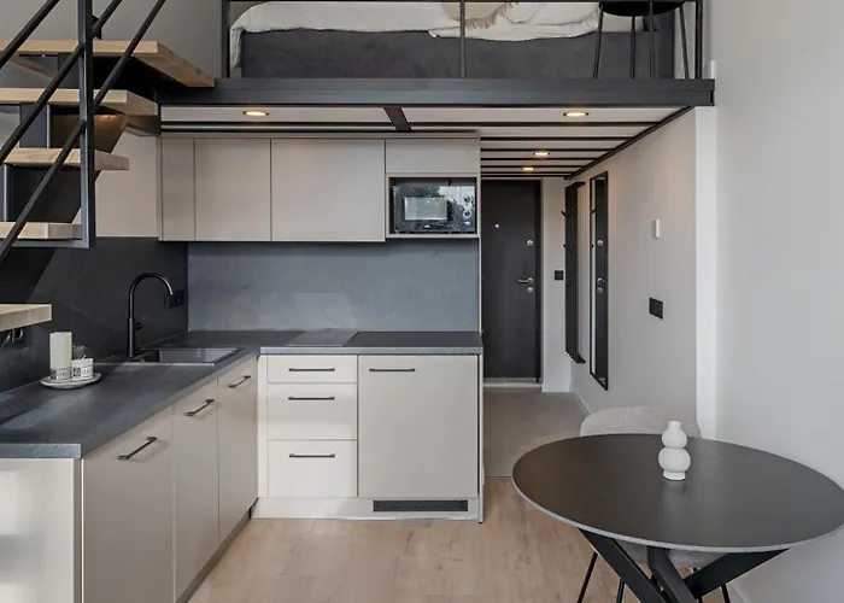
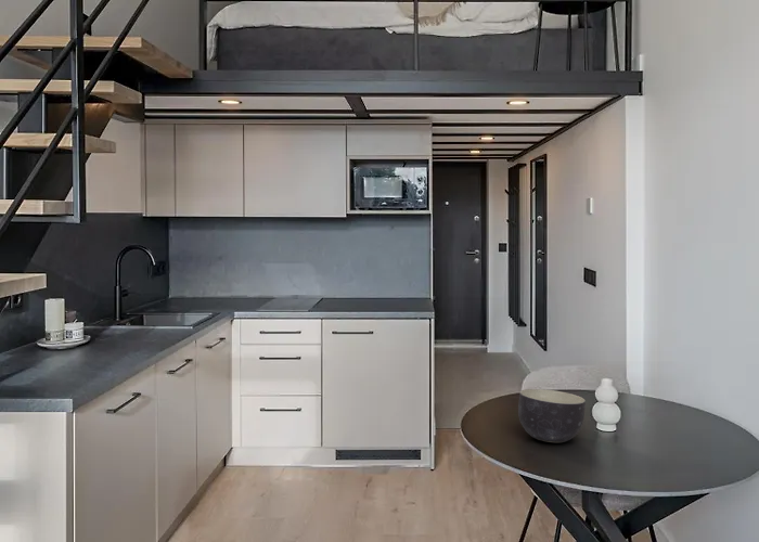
+ bowl [517,388,587,443]
